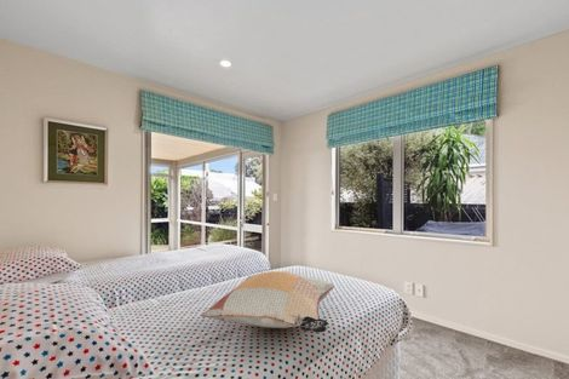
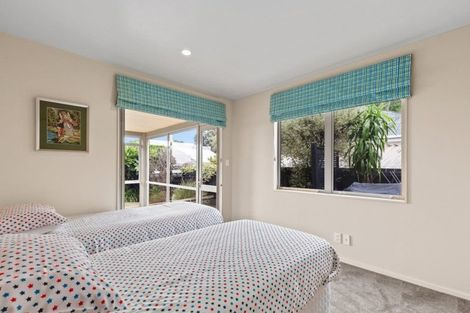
- decorative pillow [200,270,335,334]
